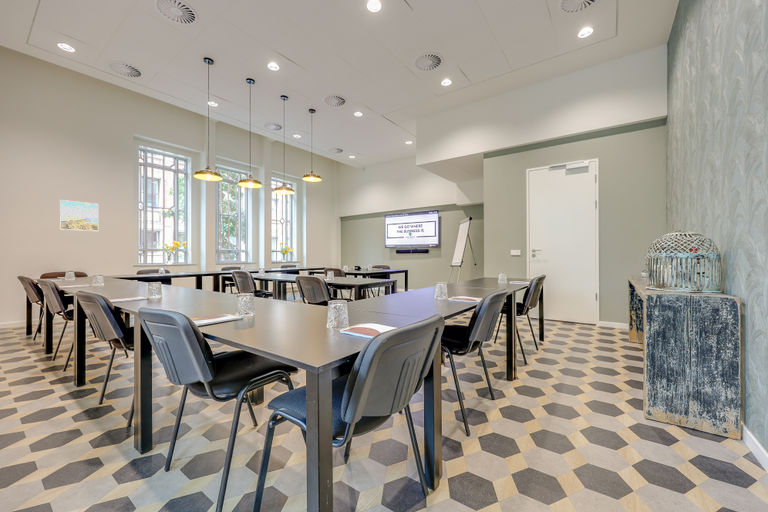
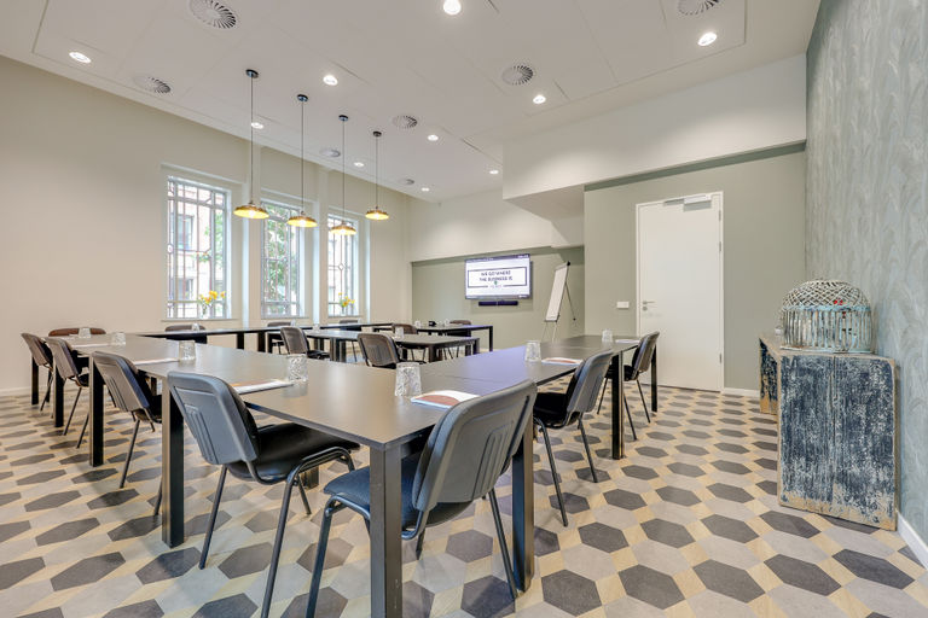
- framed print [59,199,100,232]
